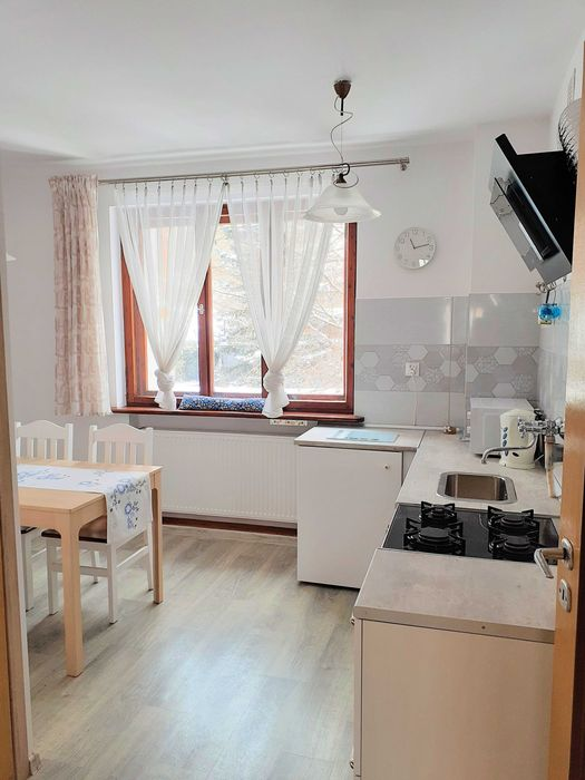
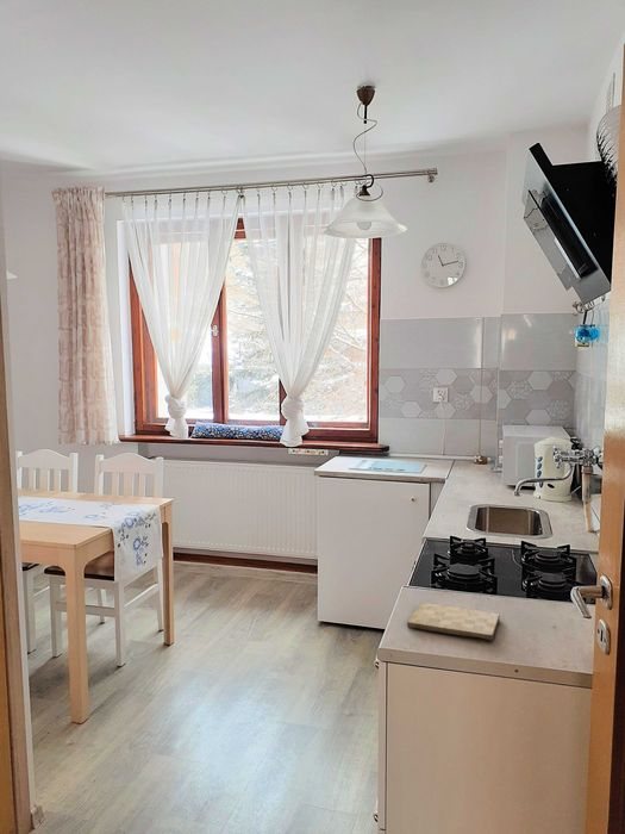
+ cutting board [406,602,501,642]
